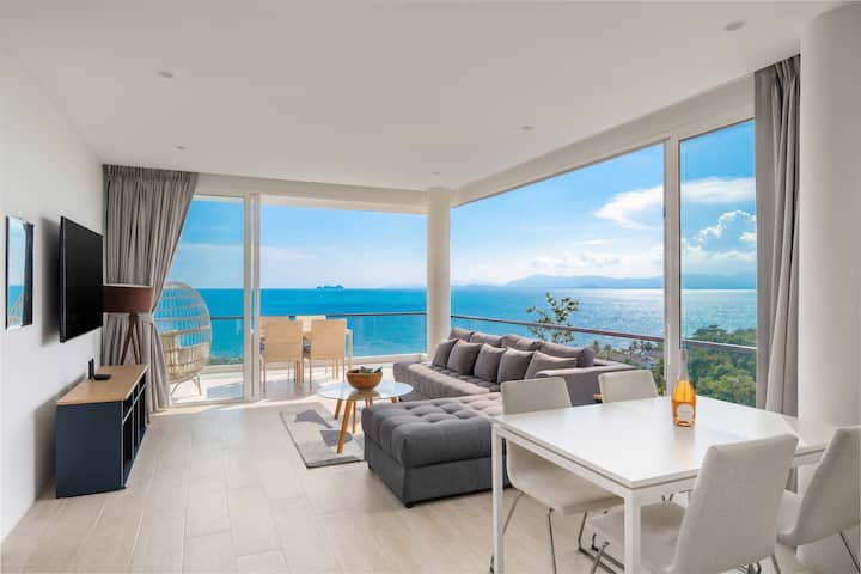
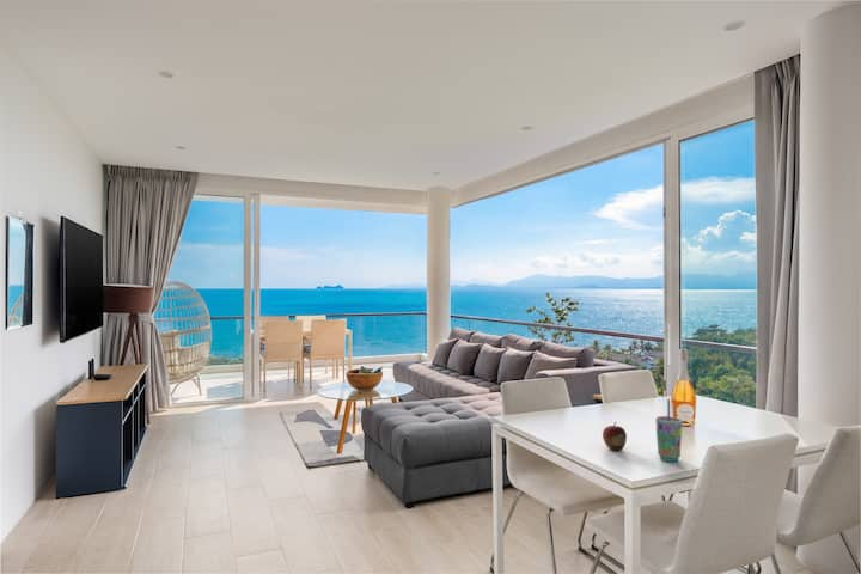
+ fruit [602,421,628,452]
+ cup [654,398,683,463]
